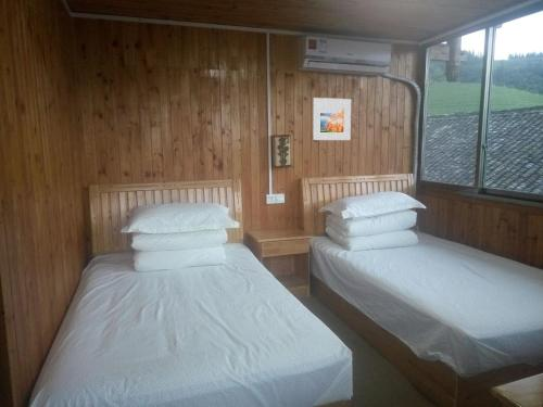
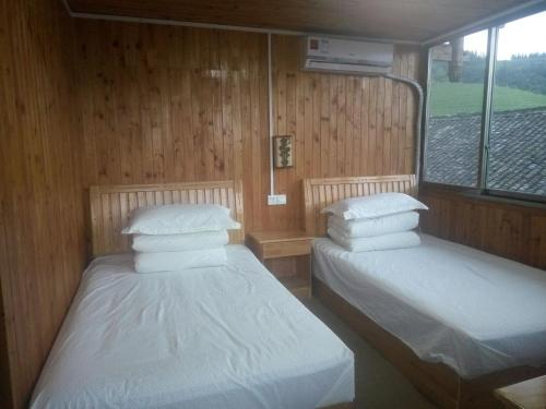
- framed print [312,97,352,141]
